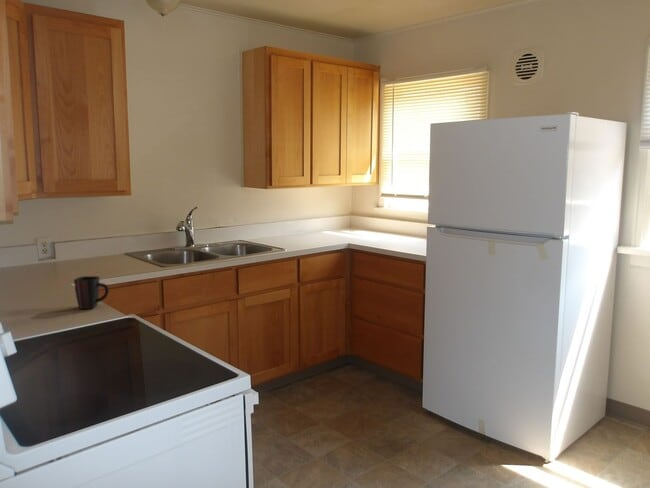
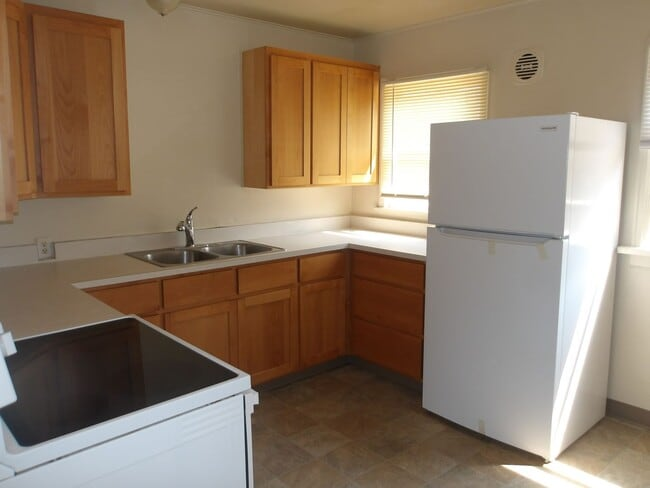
- mug [73,275,110,310]
